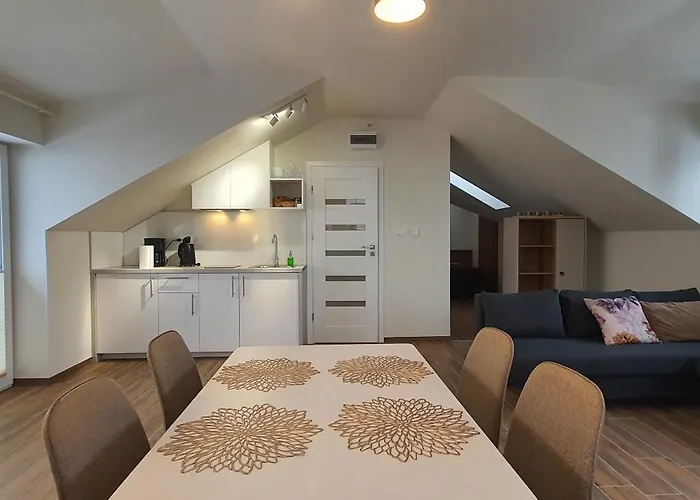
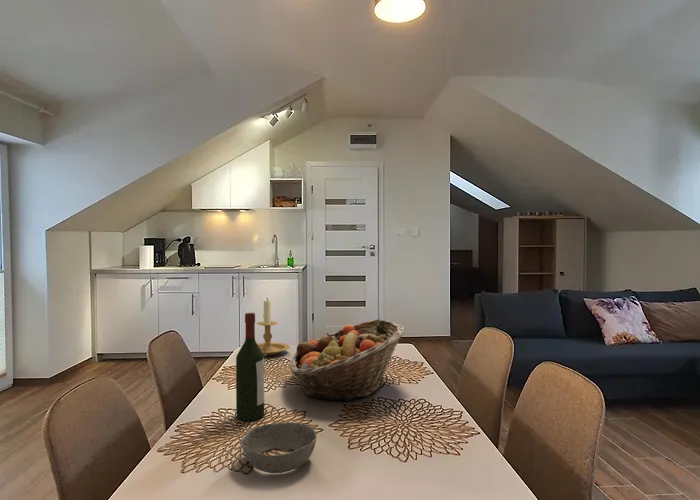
+ wine bottle [235,312,265,421]
+ candle holder [256,297,291,357]
+ bowl [240,422,318,474]
+ fruit basket [289,318,406,402]
